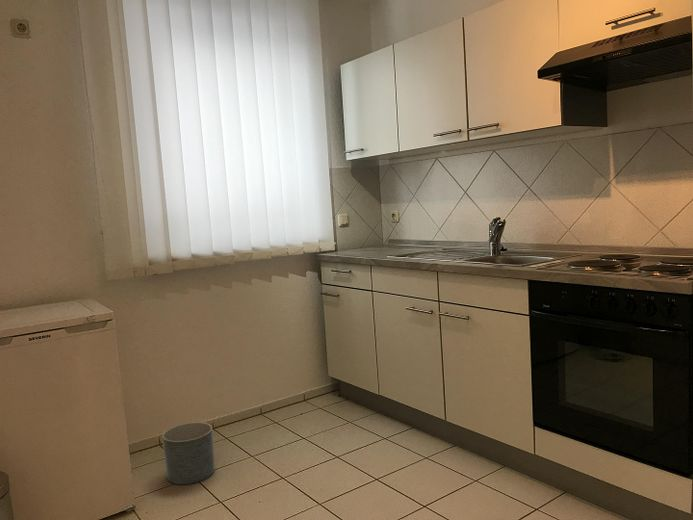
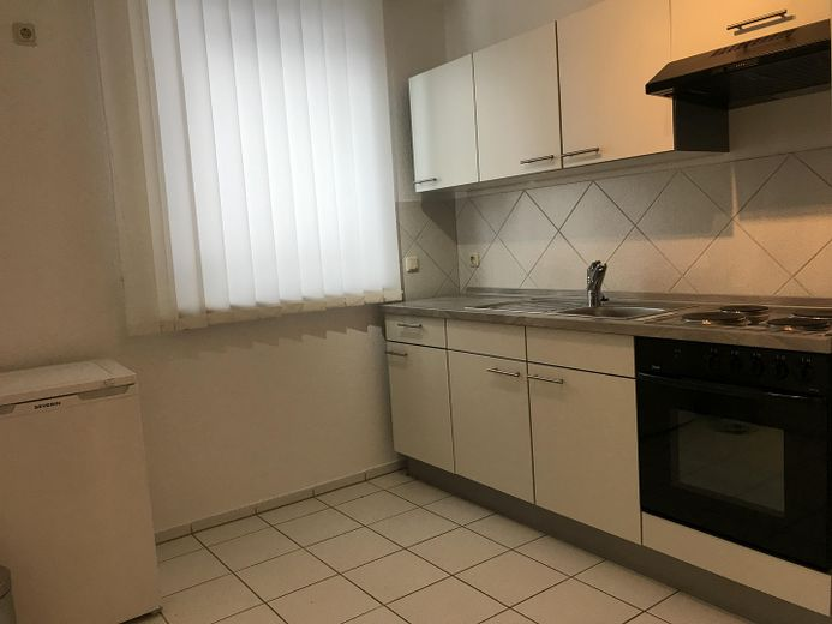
- planter [161,421,216,485]
